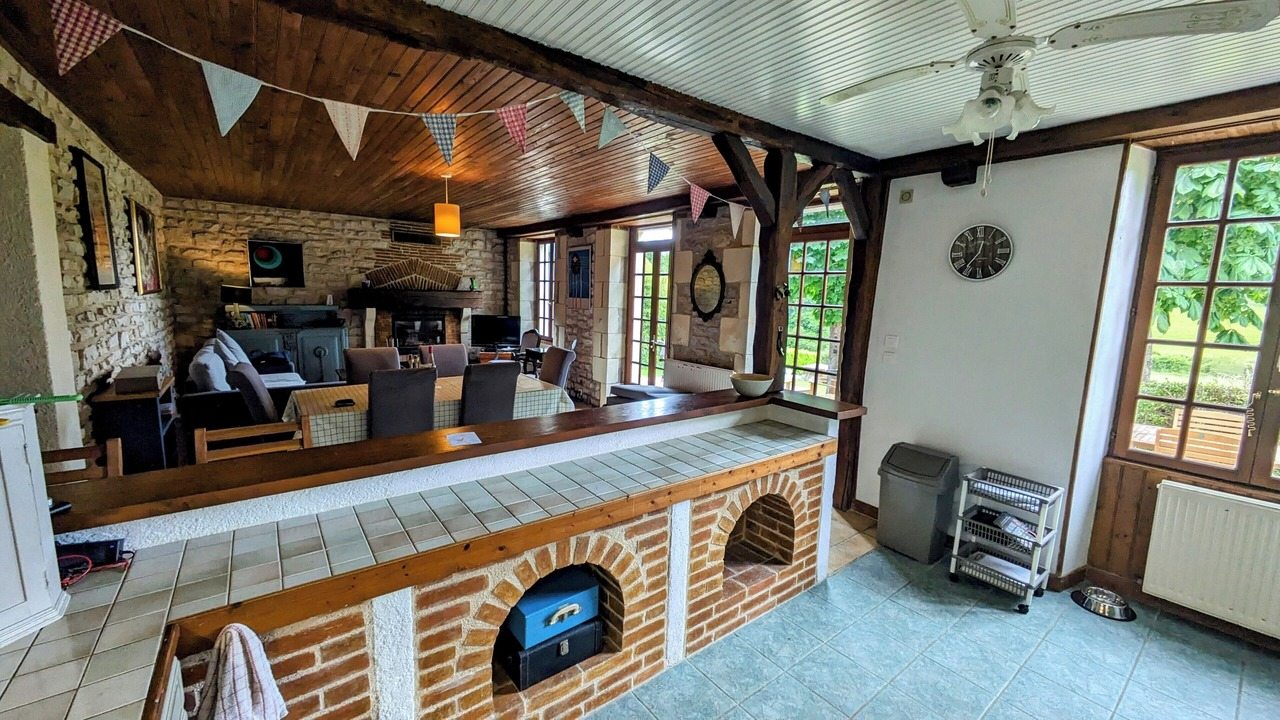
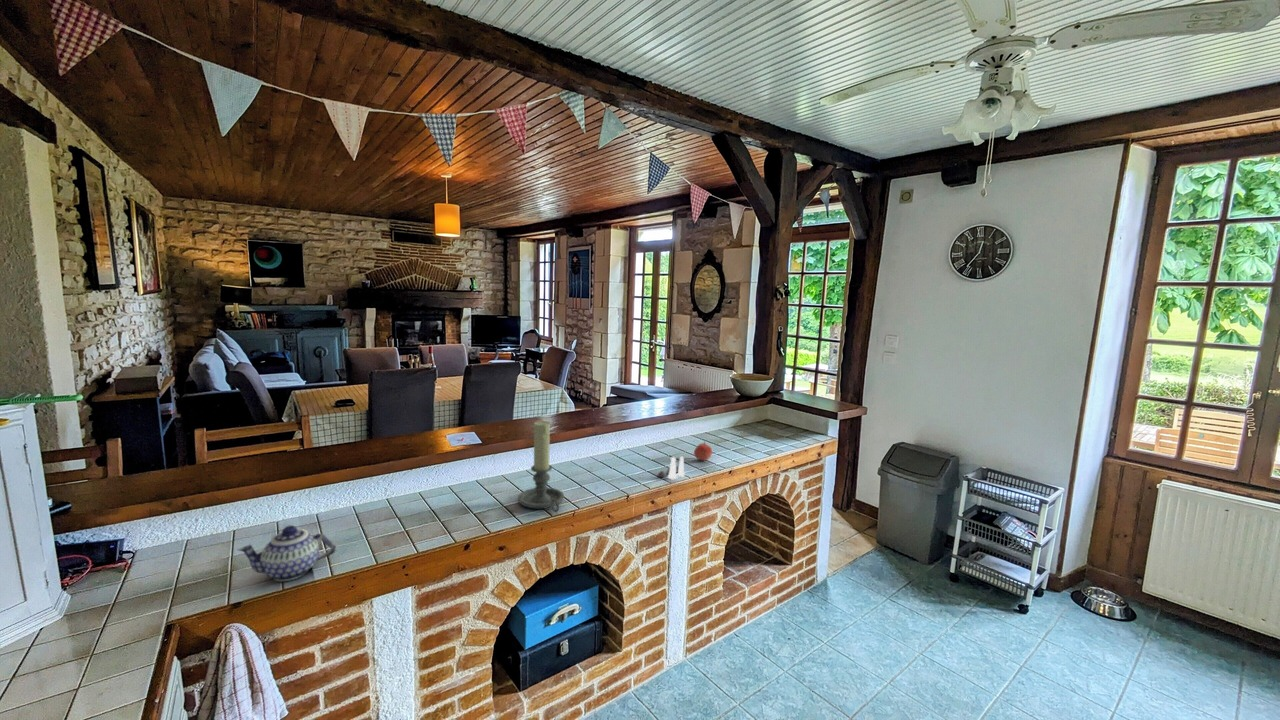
+ salt and pepper shaker set [656,455,686,480]
+ teapot [236,524,338,582]
+ candle holder [517,420,565,513]
+ apple [693,441,713,462]
